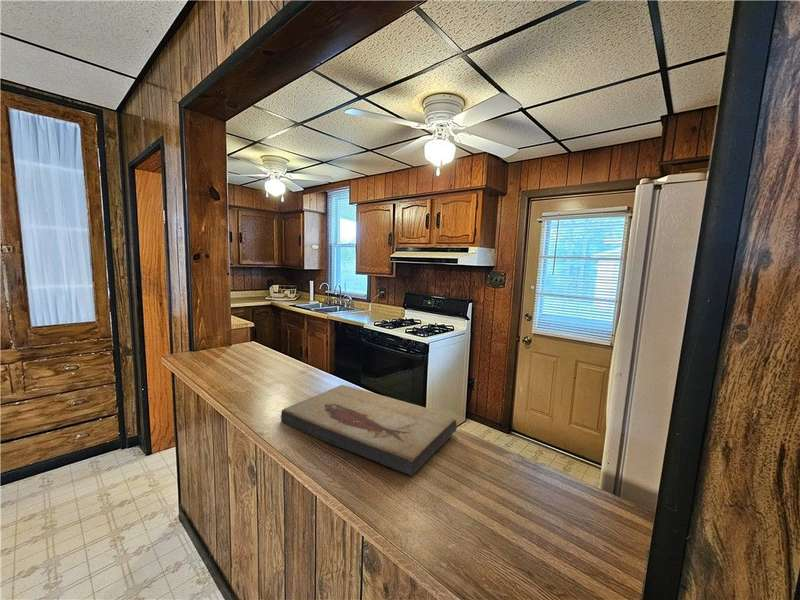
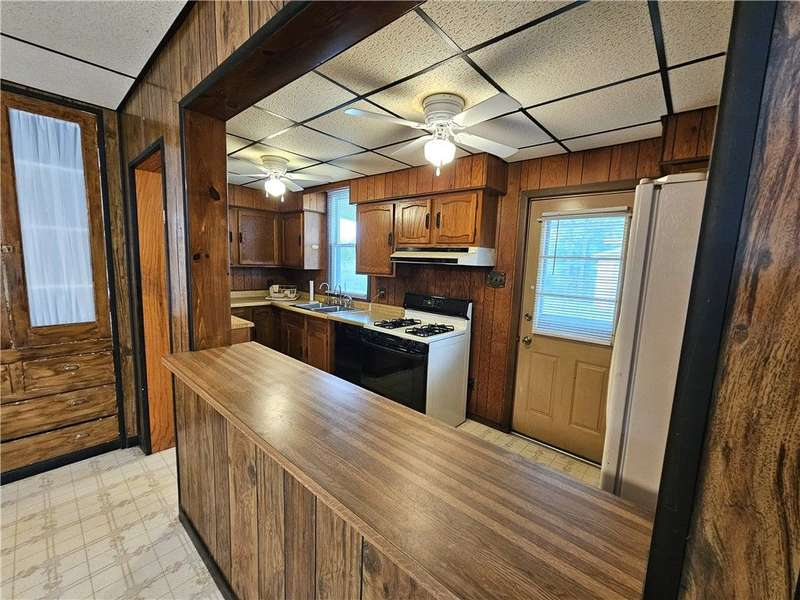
- fish fossil [280,384,458,477]
